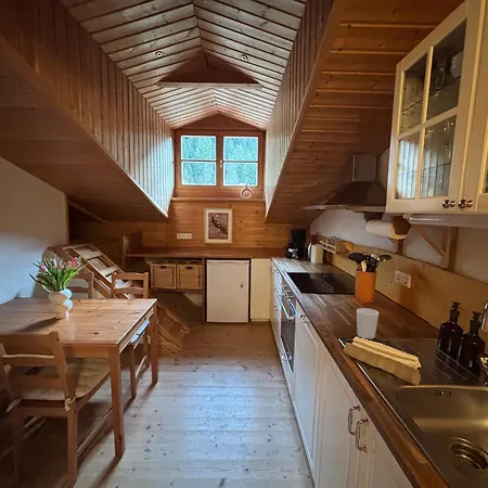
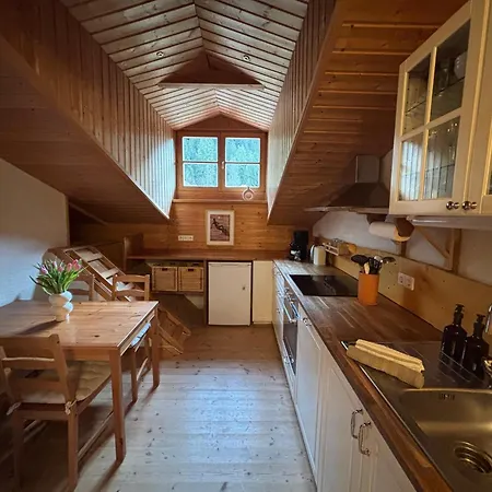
- cup [356,307,380,342]
